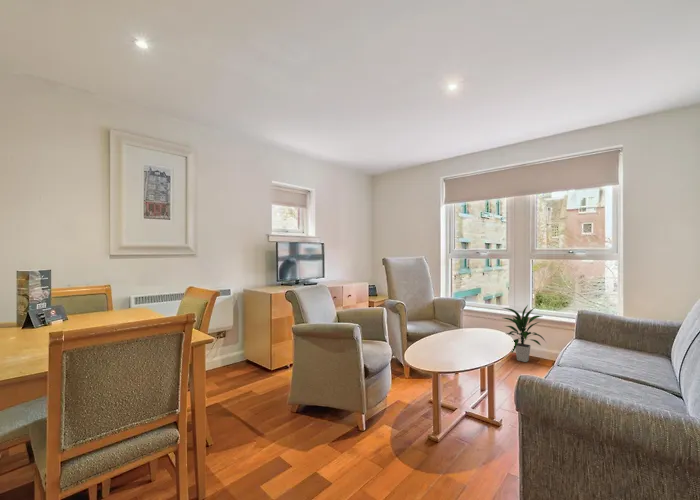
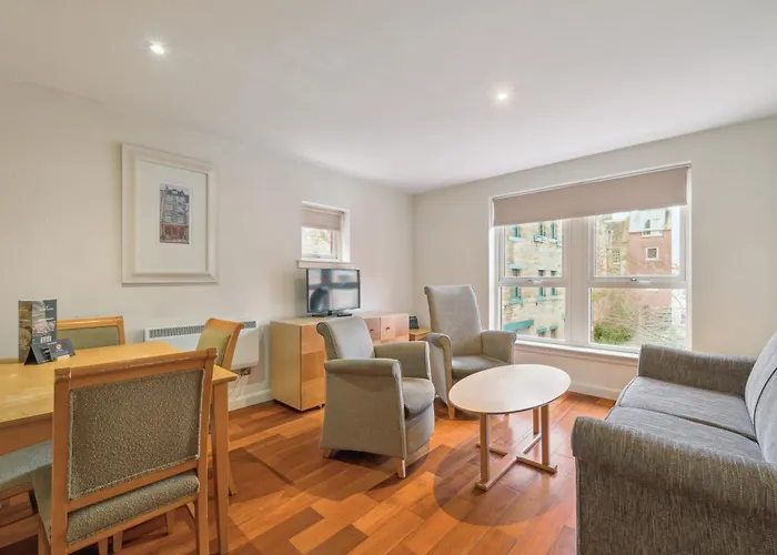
- indoor plant [502,304,547,363]
